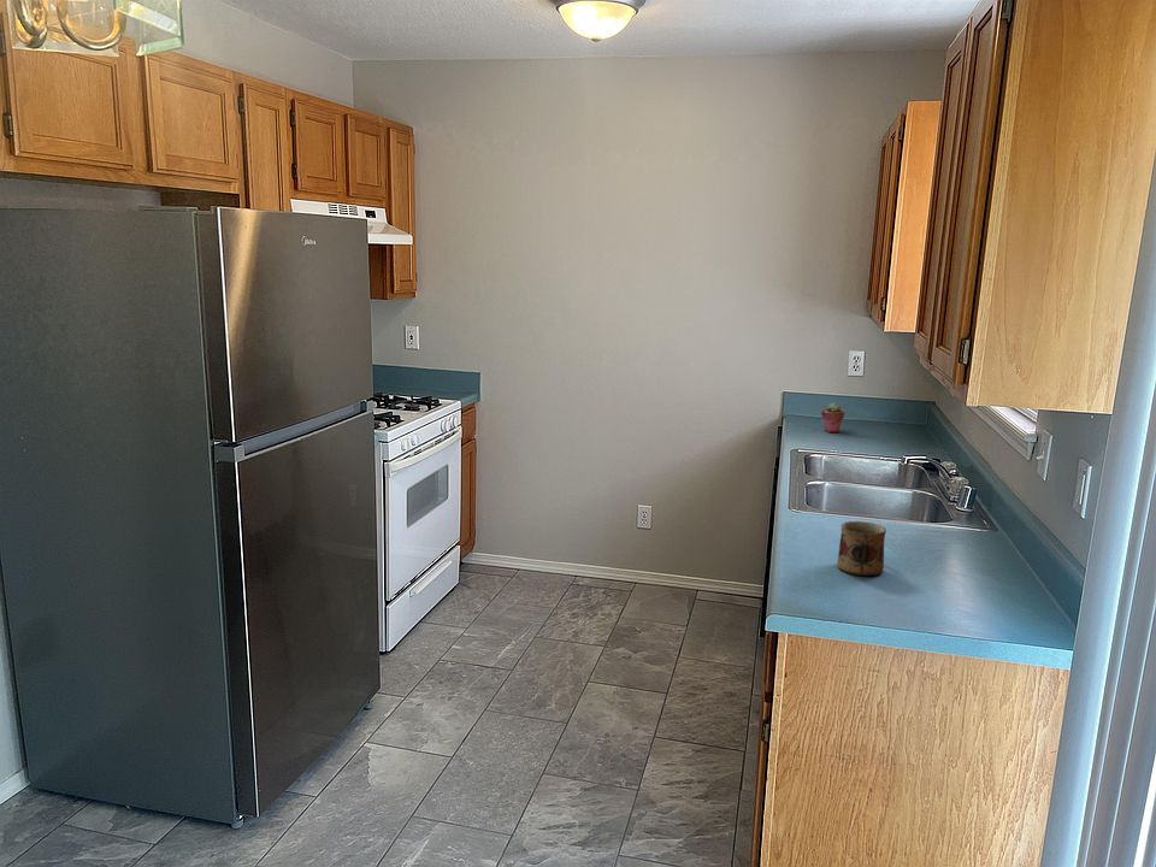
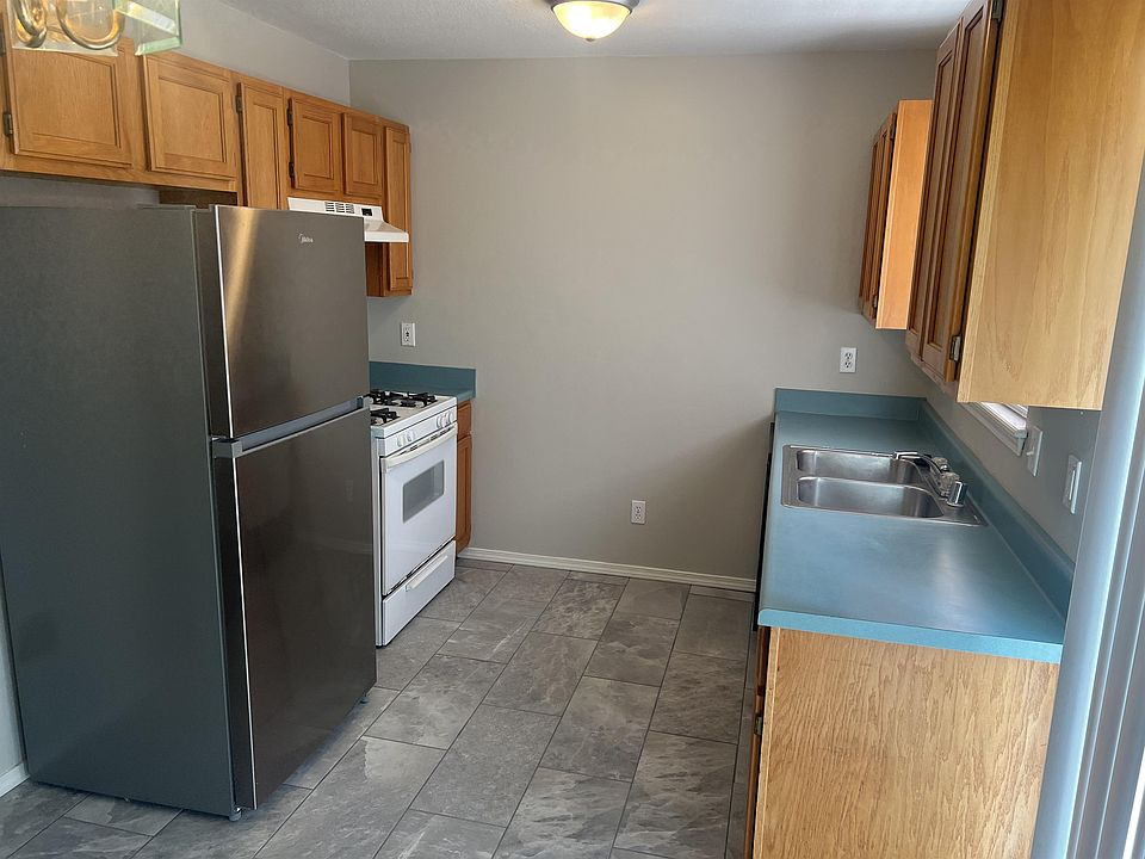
- mug [836,520,887,577]
- potted succulent [820,401,845,434]
